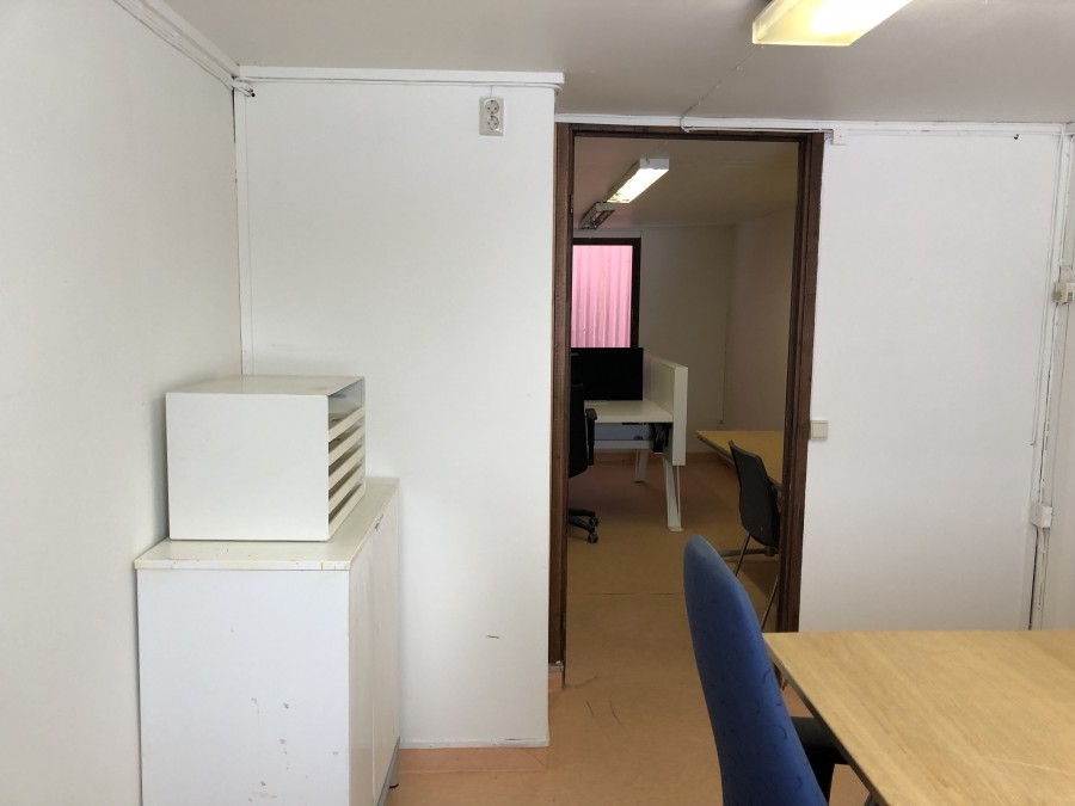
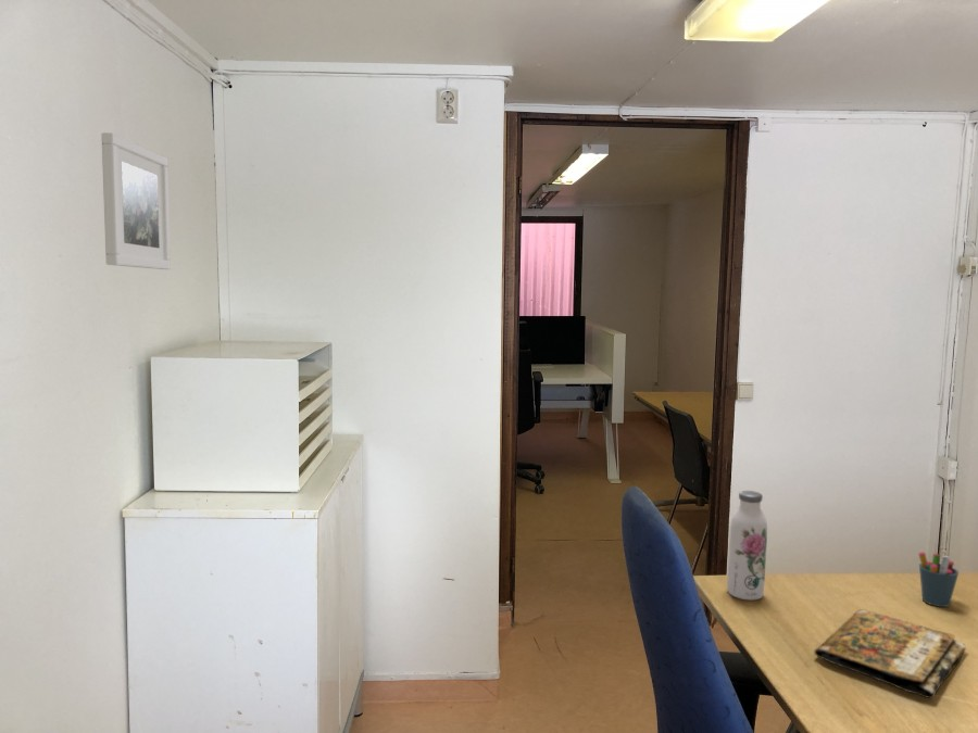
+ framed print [100,131,172,270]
+ water bottle [726,490,768,602]
+ book [813,609,967,699]
+ pen holder [917,551,960,608]
